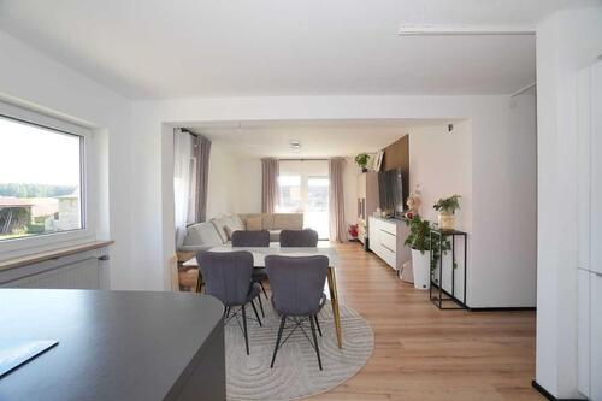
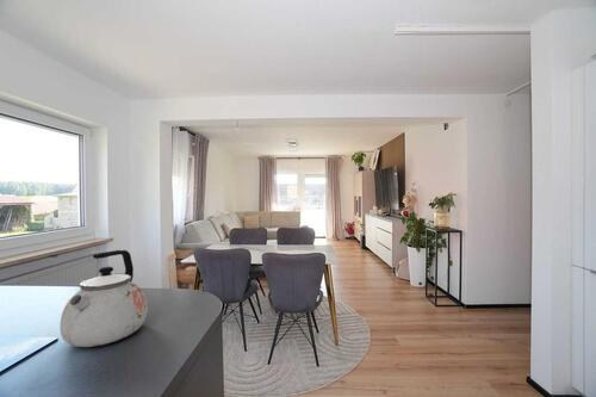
+ kettle [58,249,149,348]
